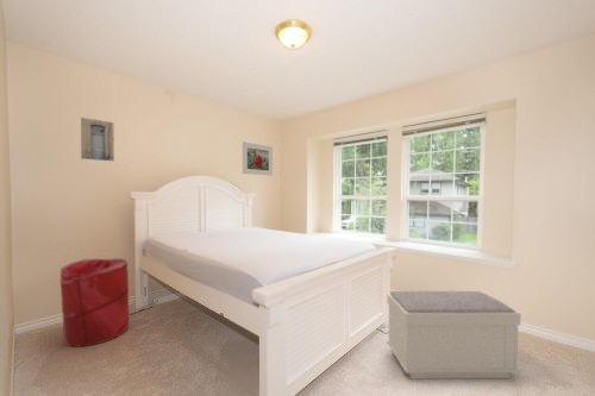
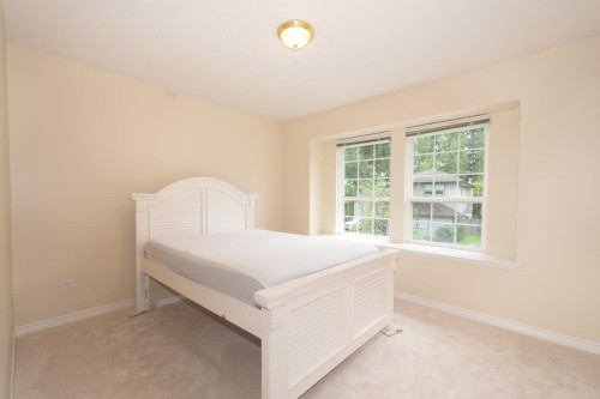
- laundry hamper [60,258,130,348]
- bench [386,290,522,379]
- wall art [80,117,115,162]
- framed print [242,140,274,177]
